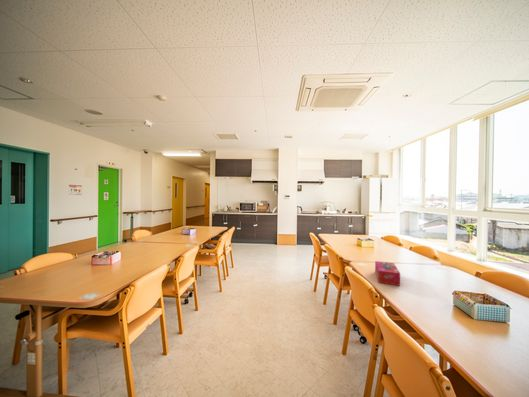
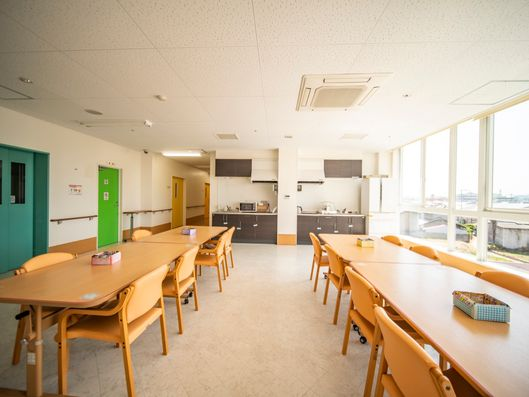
- tissue box [374,260,401,287]
